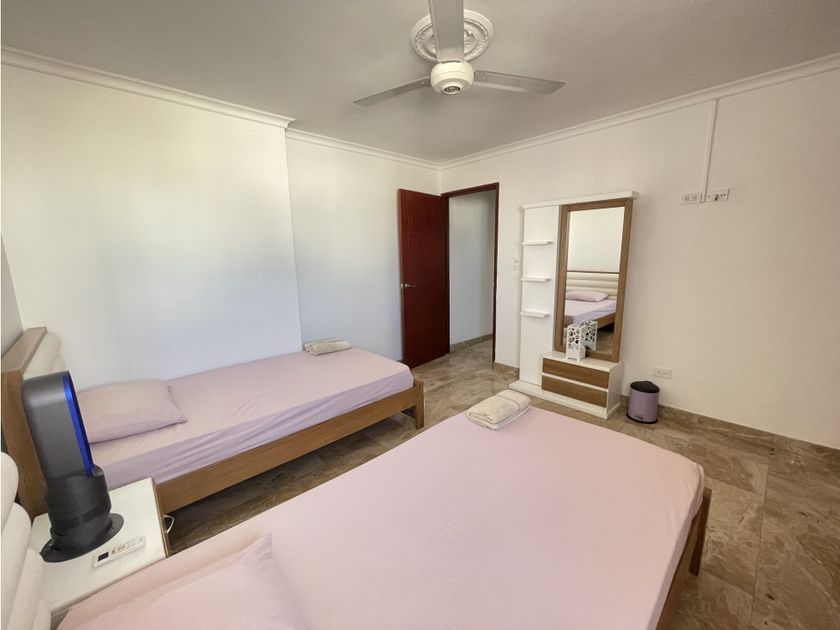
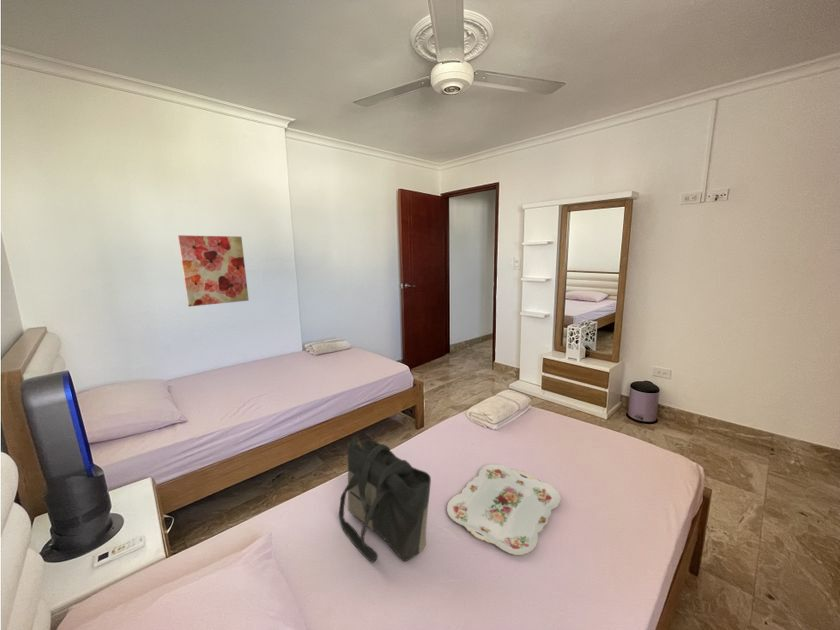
+ tote bag [338,435,432,564]
+ serving tray [446,463,562,556]
+ wall art [177,234,250,307]
